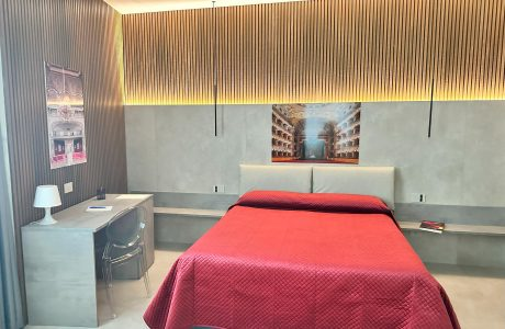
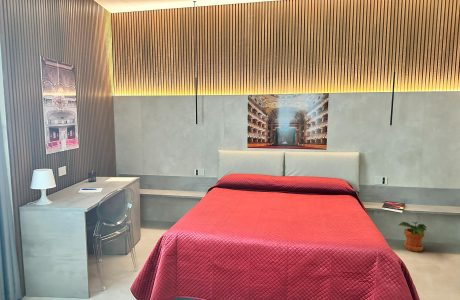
+ potted plant [397,221,428,253]
